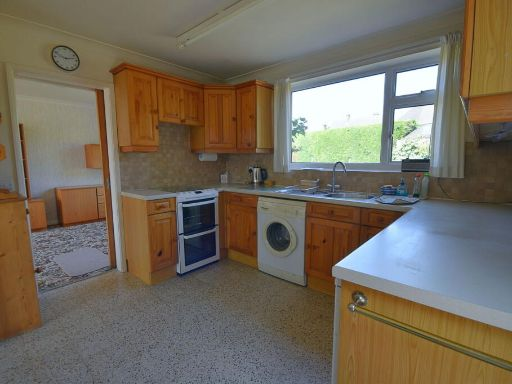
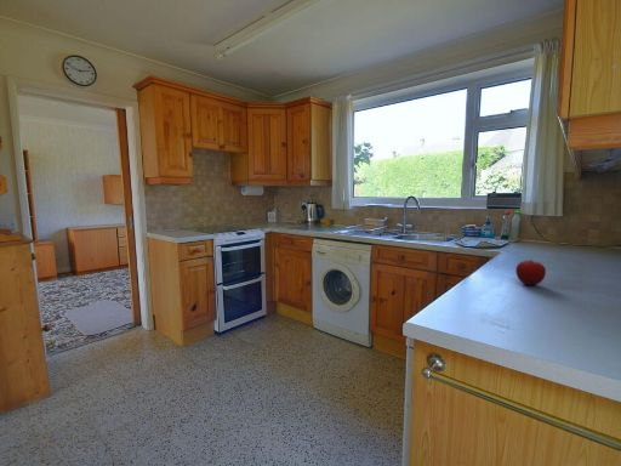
+ fruit [514,258,547,286]
